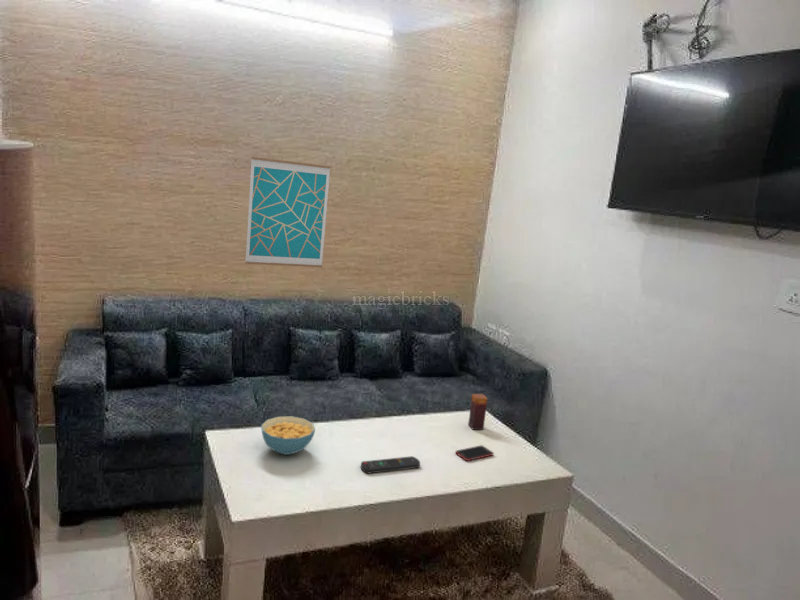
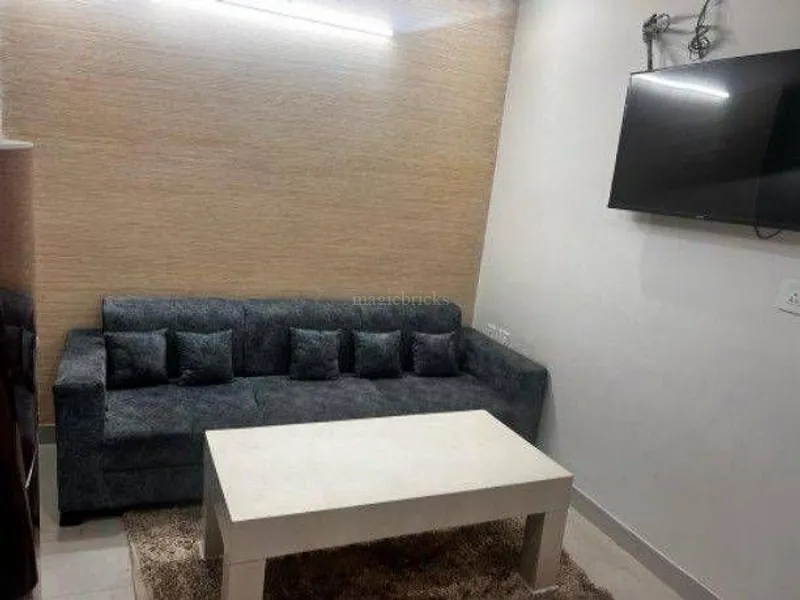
- wall art [244,156,332,268]
- remote control [360,455,421,475]
- candle [467,393,488,431]
- cereal bowl [260,415,316,456]
- cell phone [455,444,495,462]
